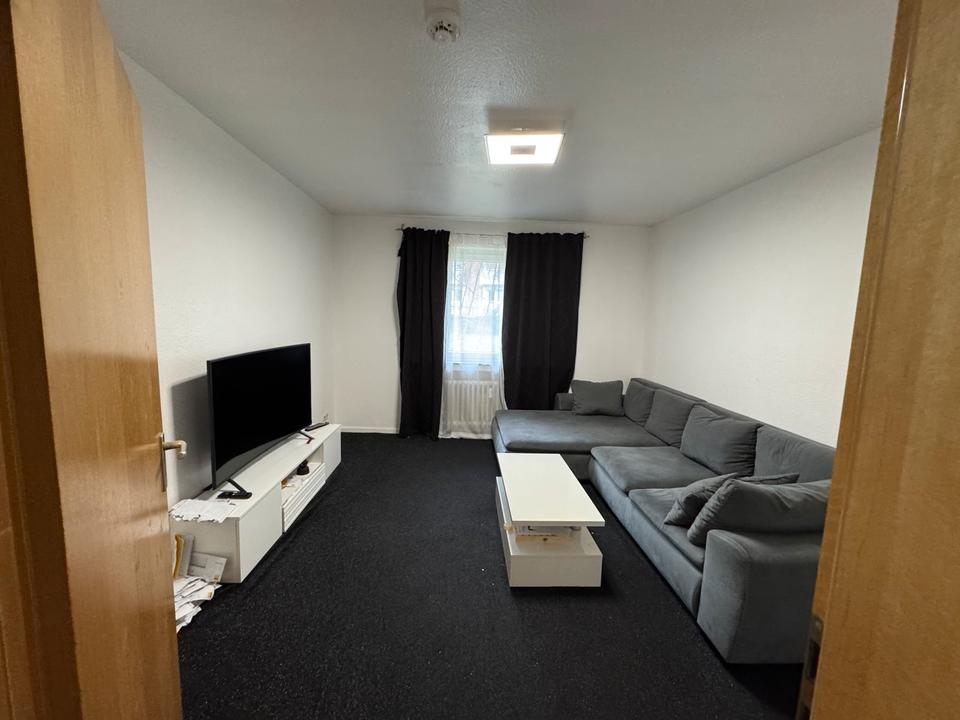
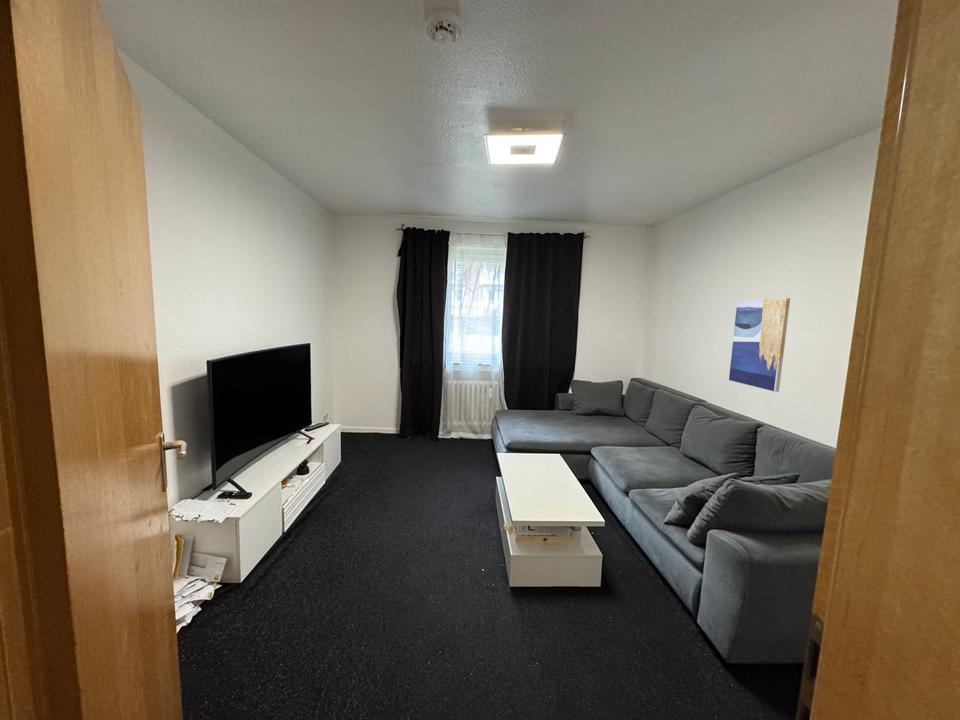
+ wall art [728,297,791,393]
